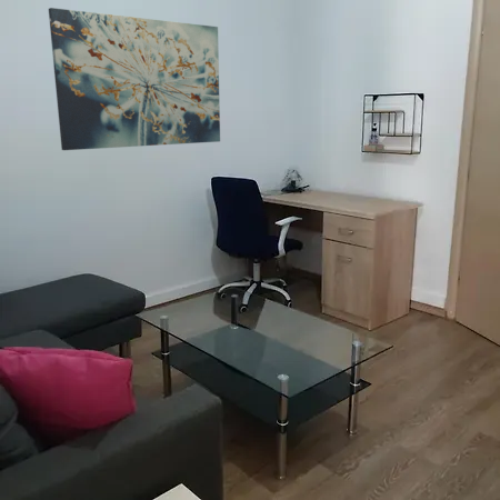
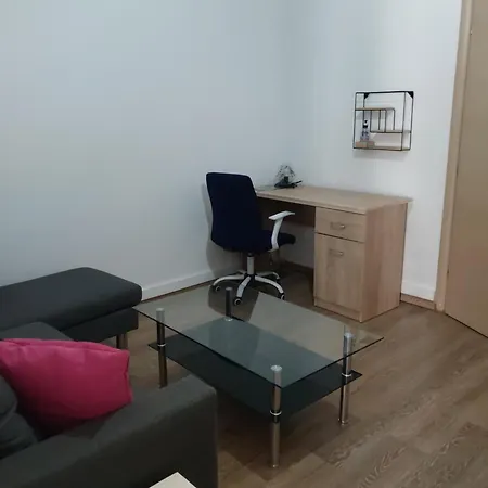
- wall art [48,7,221,151]
